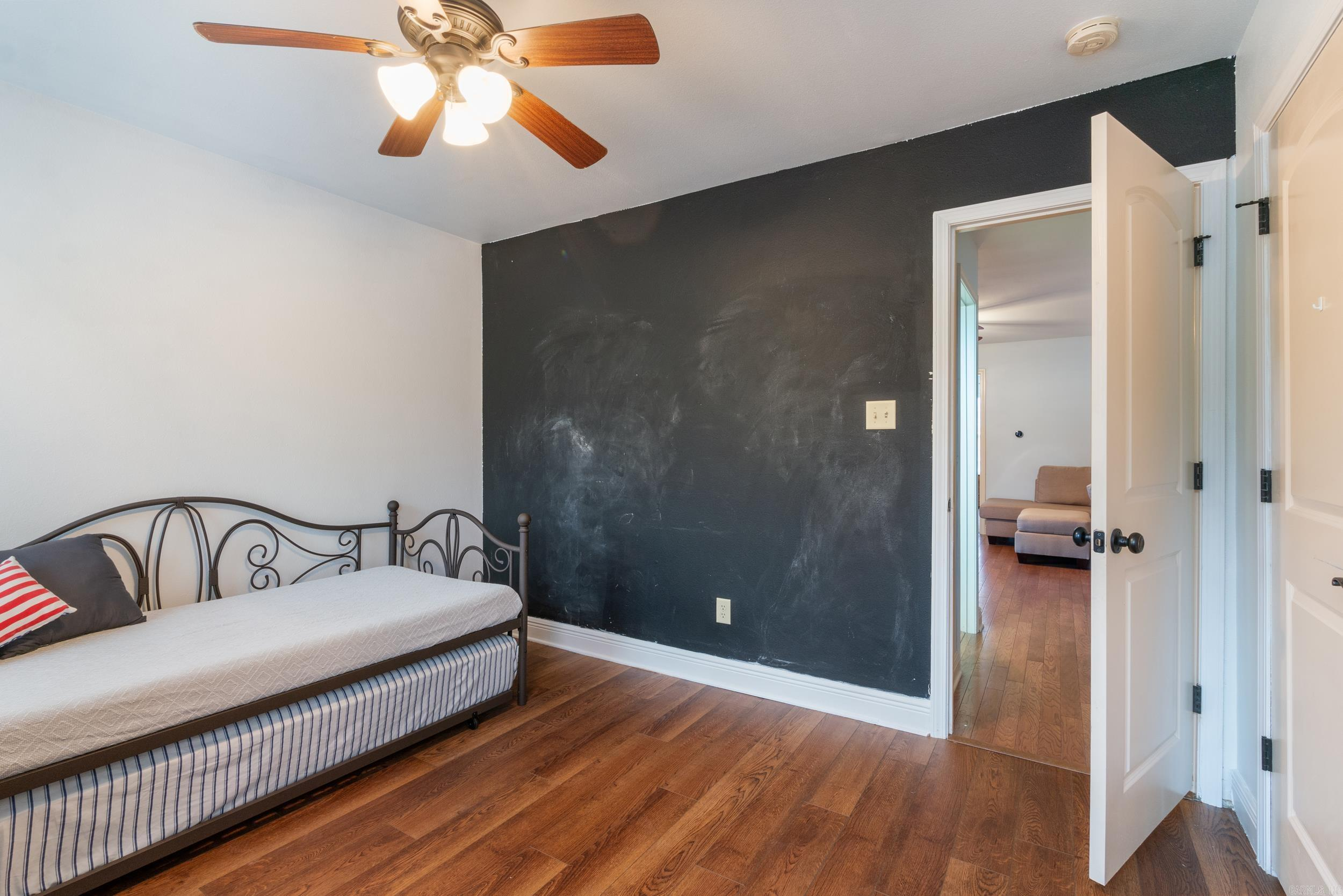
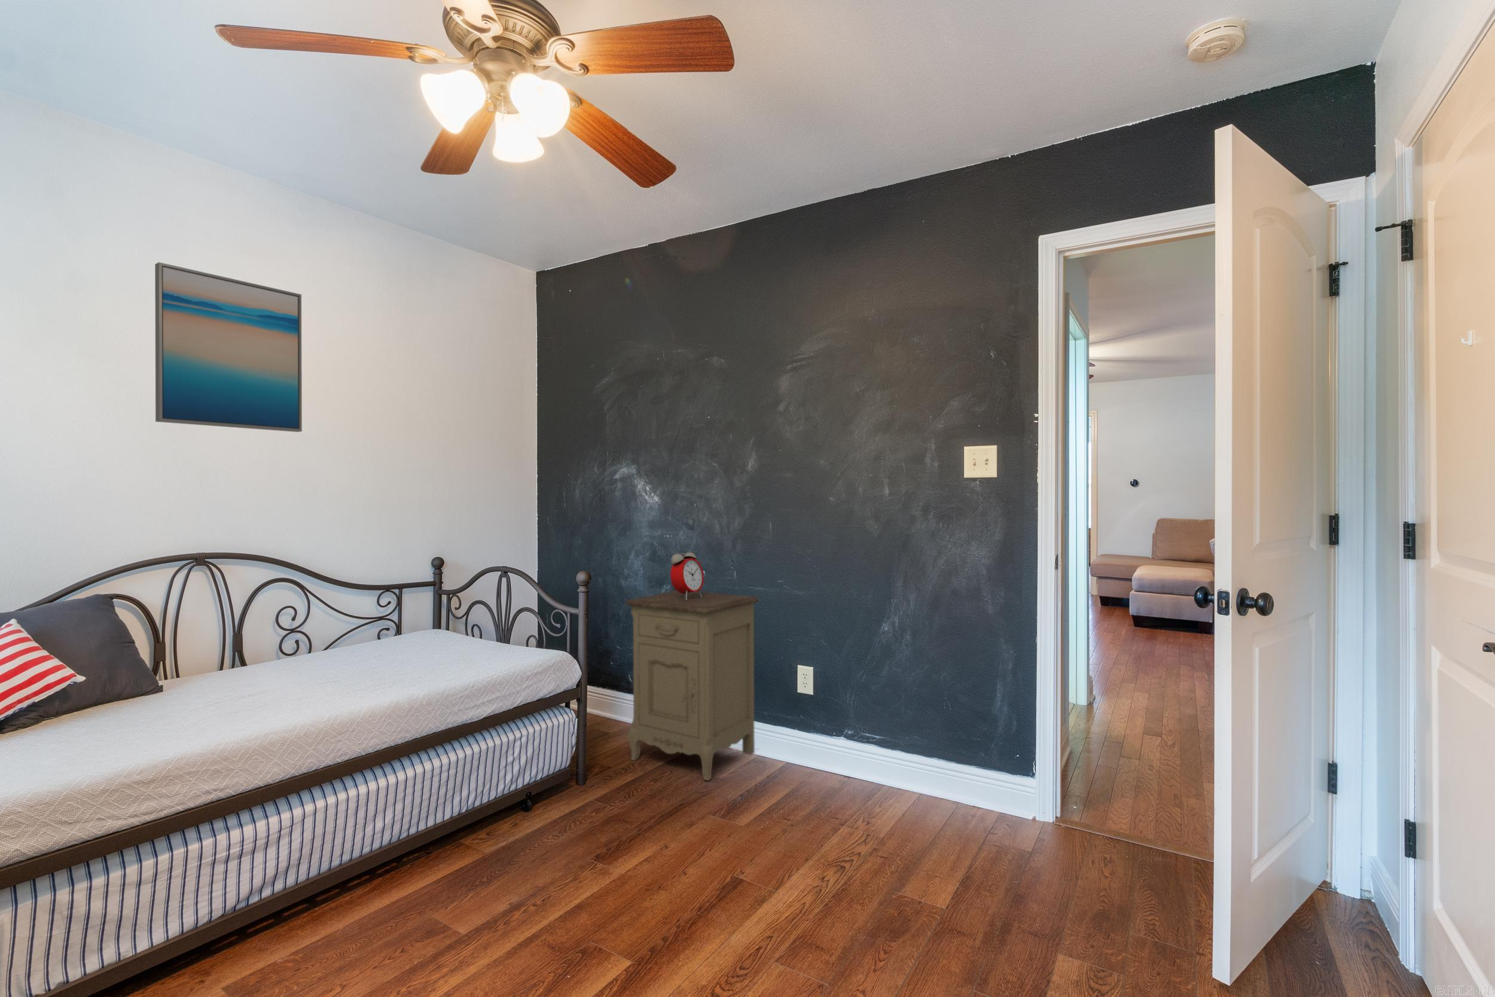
+ wall art [155,261,303,433]
+ nightstand [626,590,759,781]
+ alarm clock [670,552,705,600]
